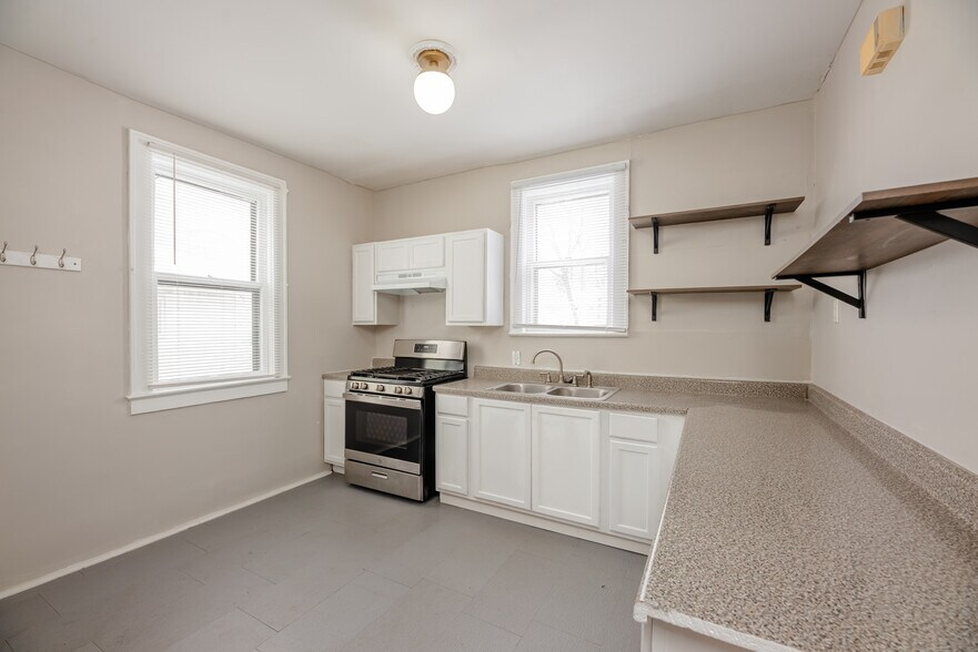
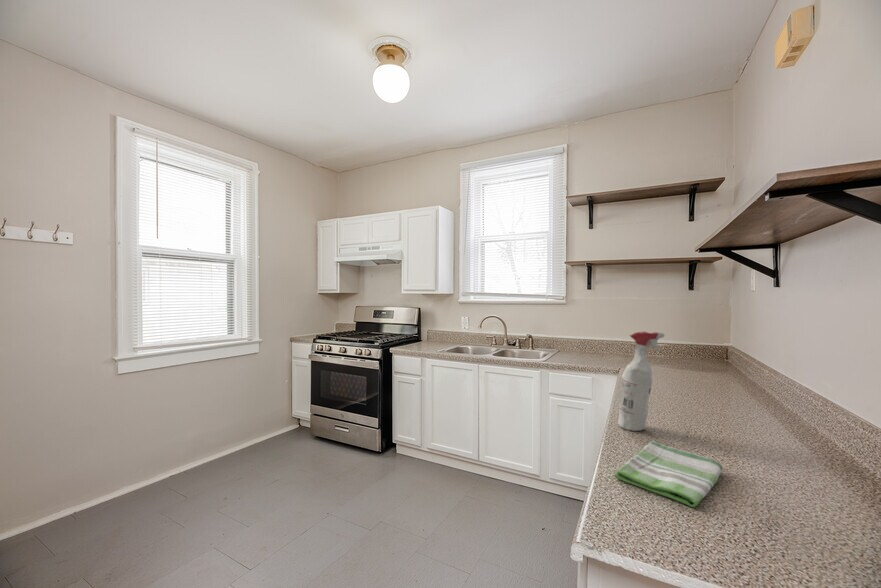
+ dish towel [614,440,724,508]
+ spray bottle [617,331,665,432]
